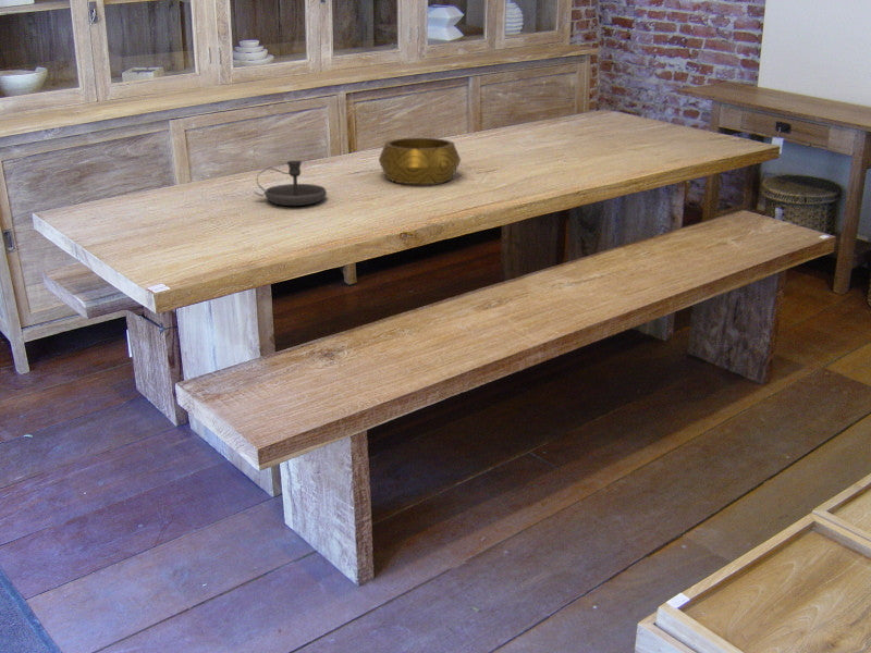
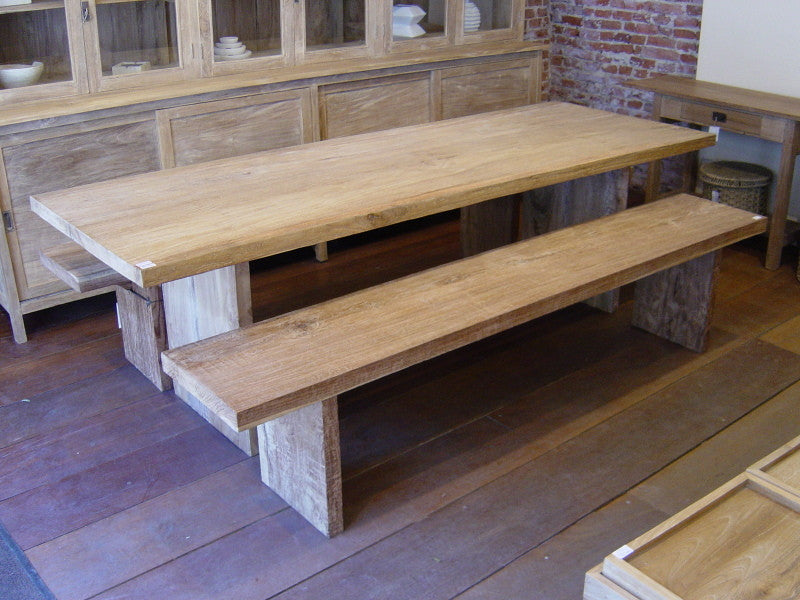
- candlestick [254,160,328,207]
- decorative bowl [378,137,462,185]
